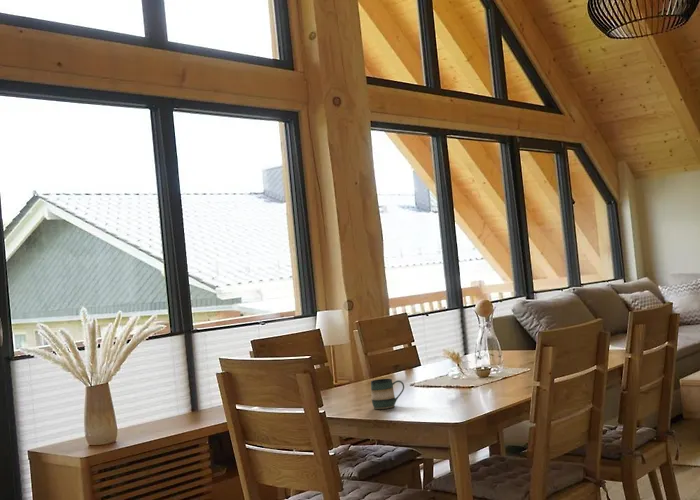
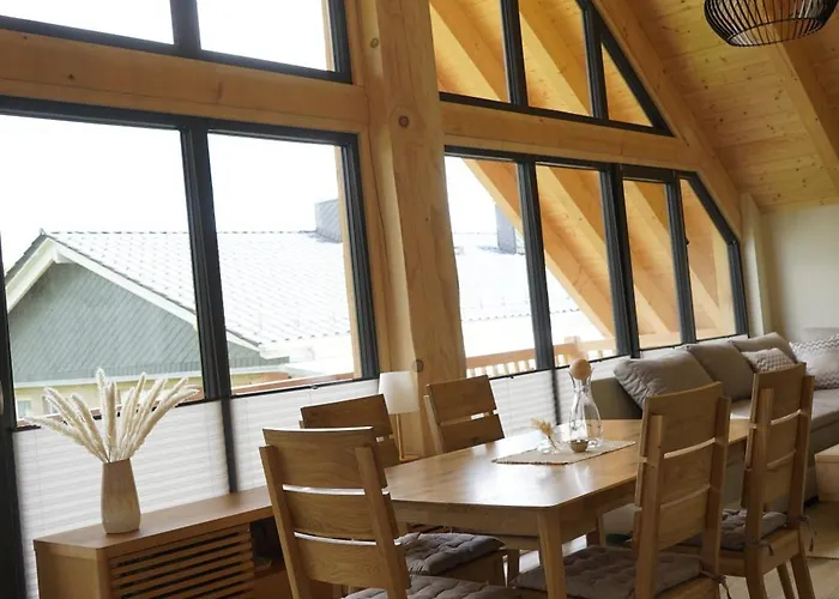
- mug [370,378,405,410]
